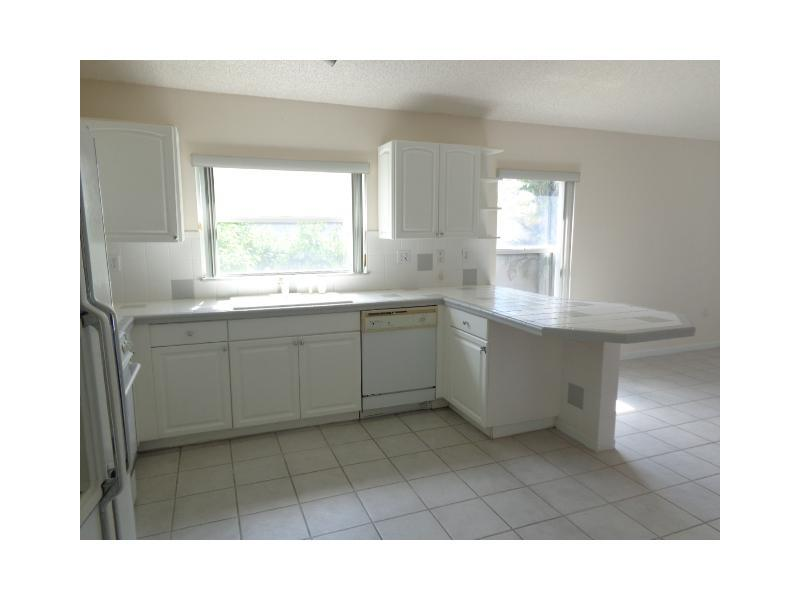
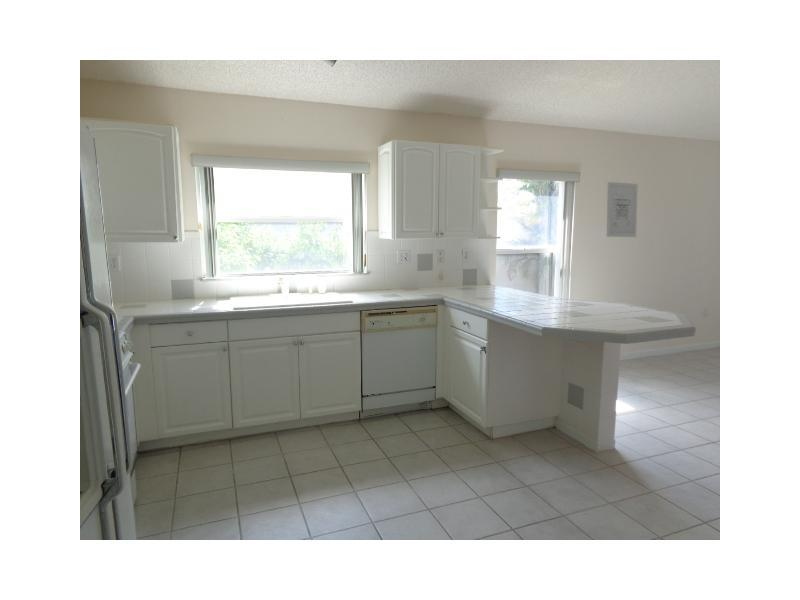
+ wall art [606,181,639,238]
